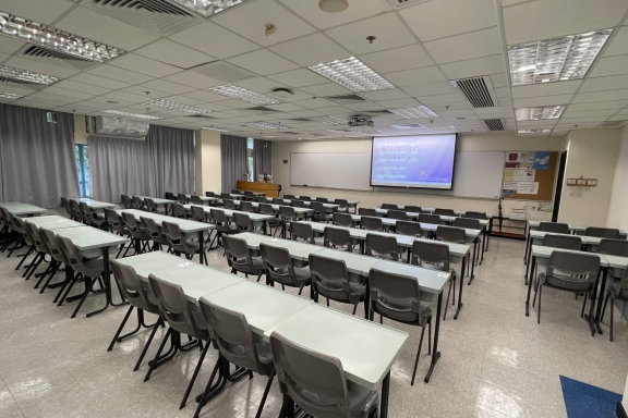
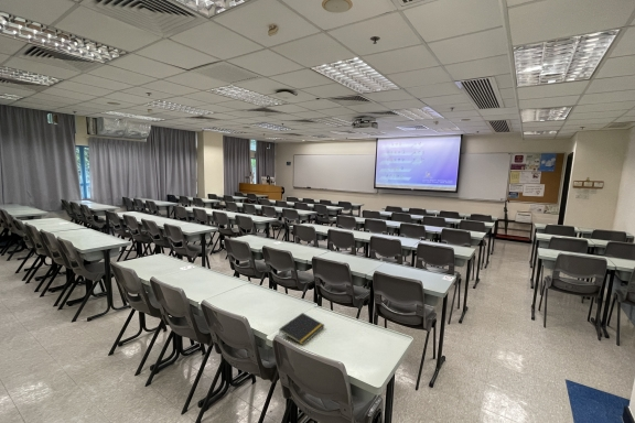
+ notepad [278,312,325,346]
